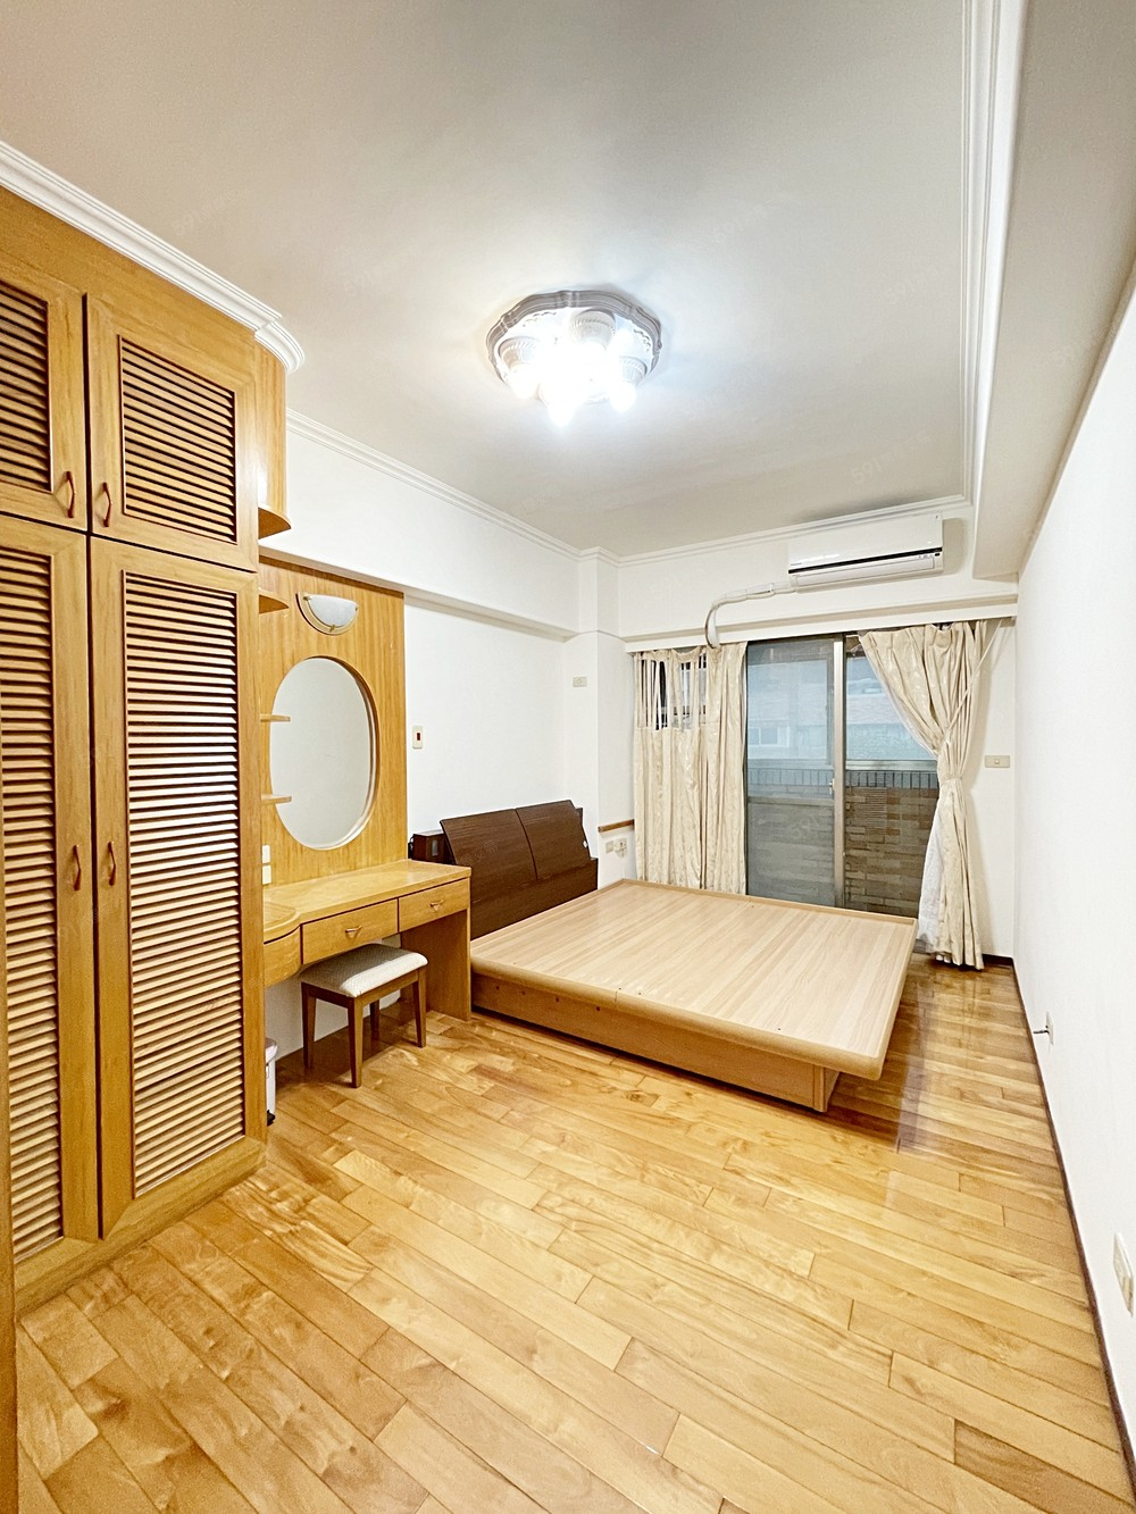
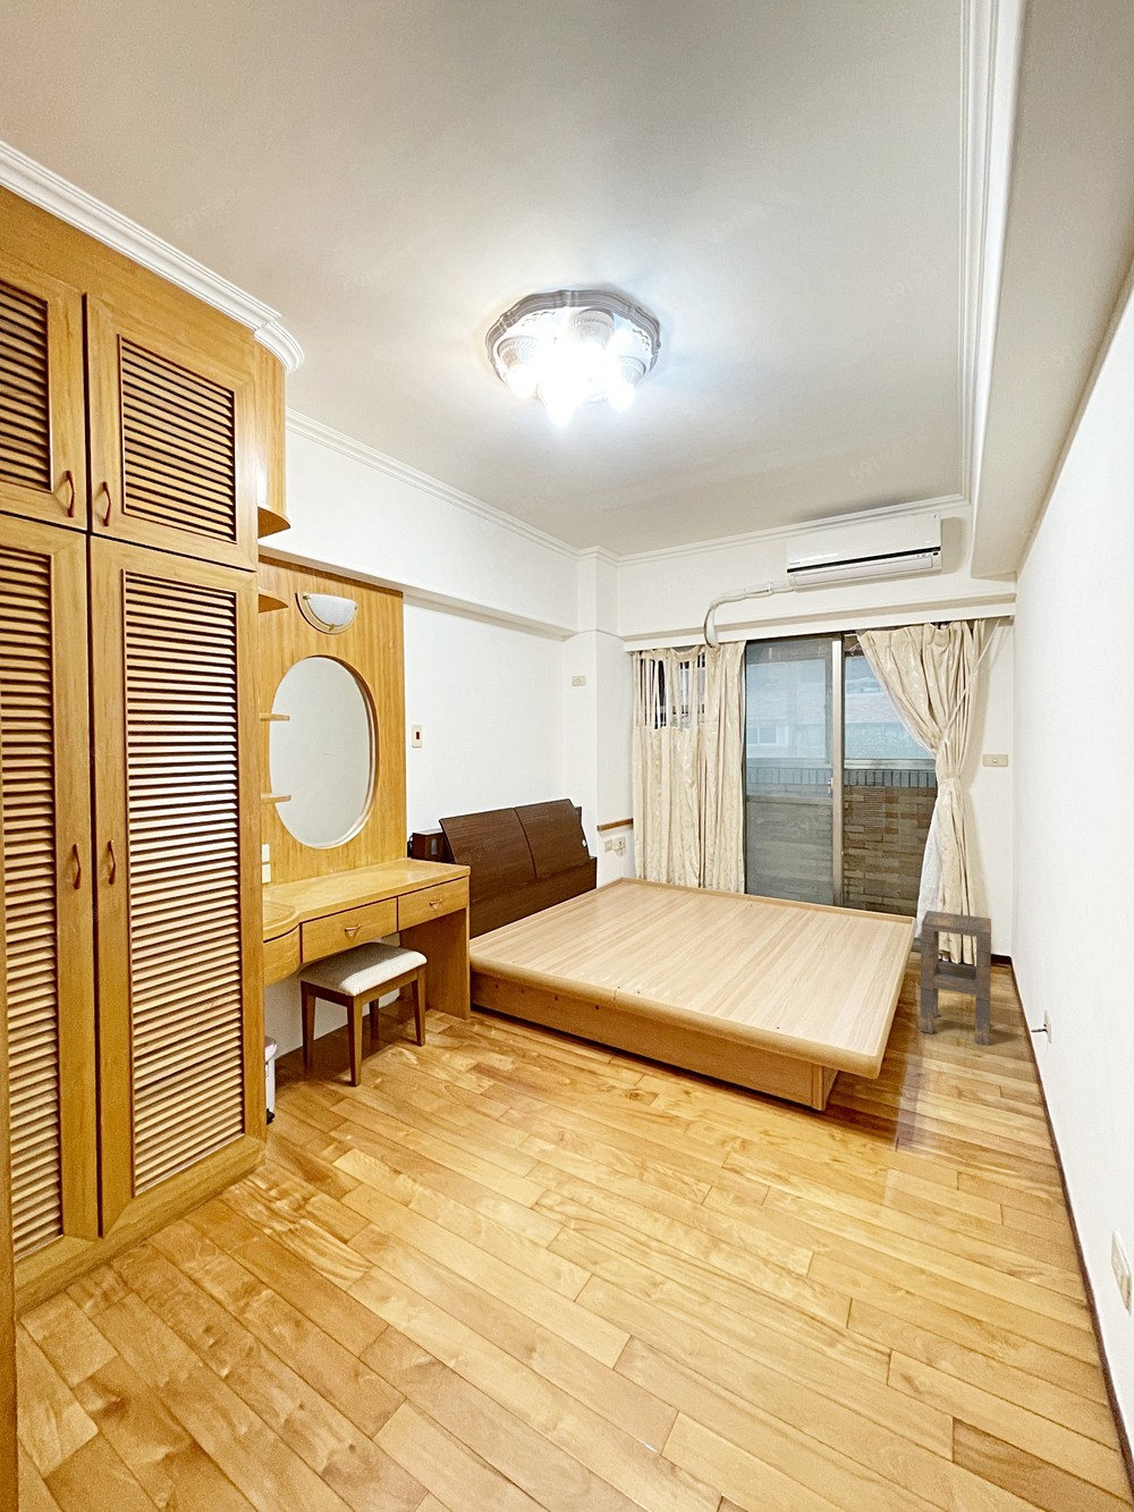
+ side table [918,909,992,1047]
